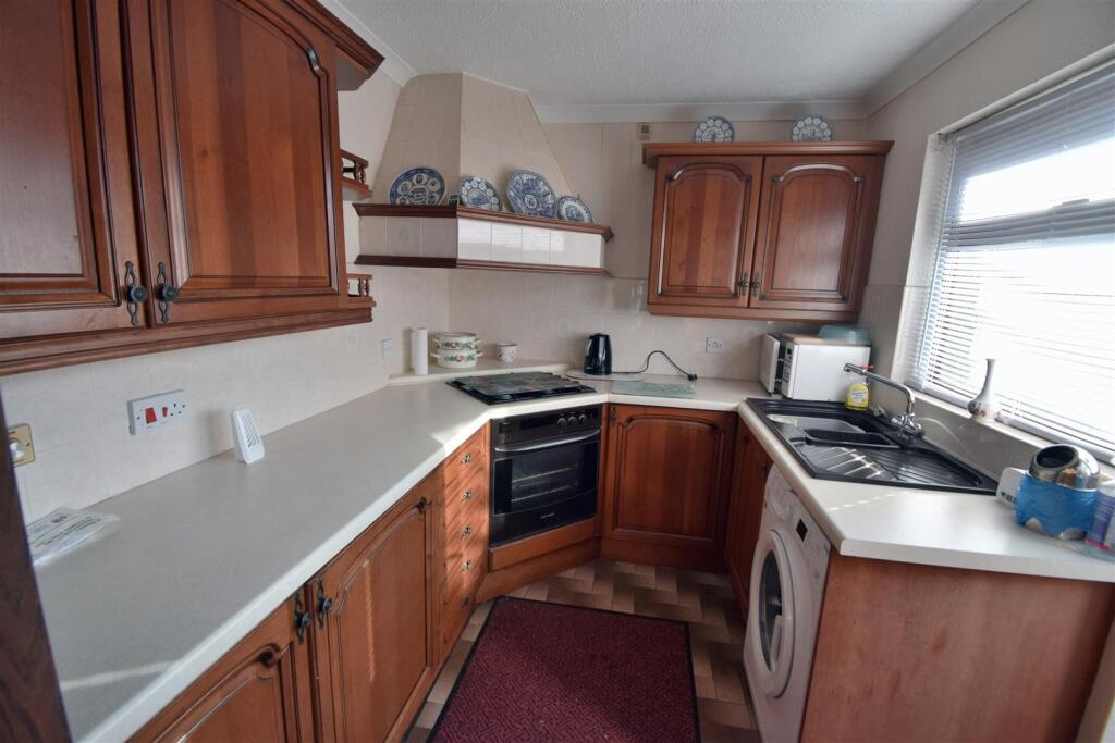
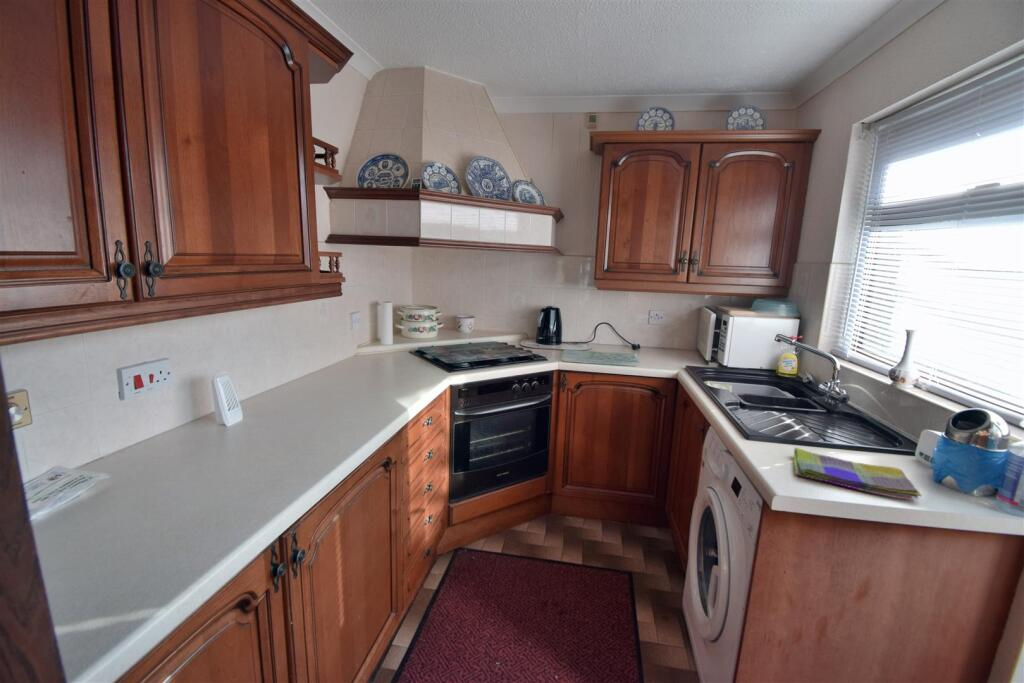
+ dish towel [793,447,923,502]
